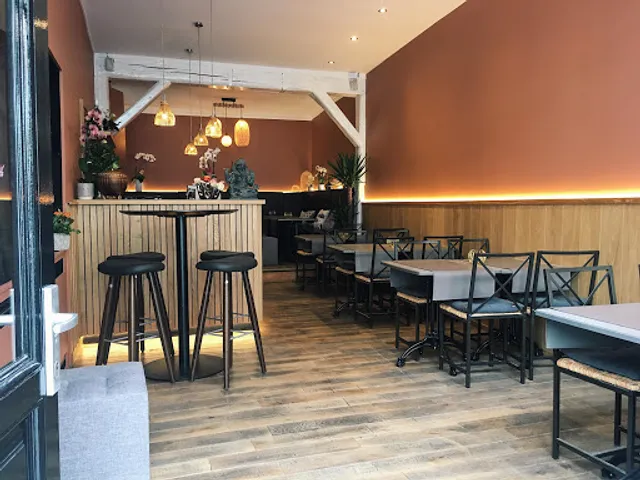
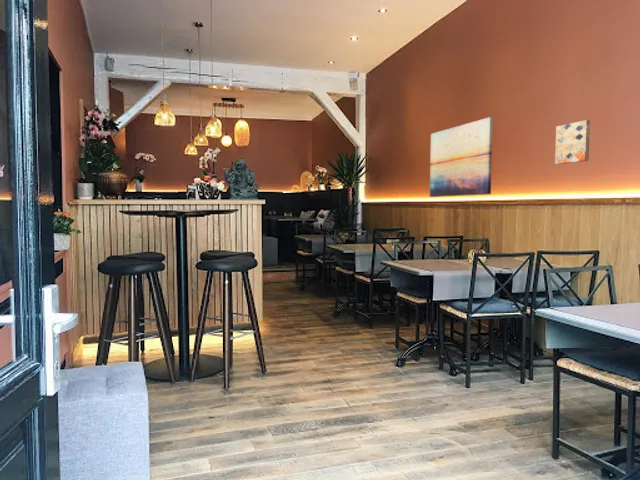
+ wall art [554,119,591,165]
+ wall art [429,116,494,198]
